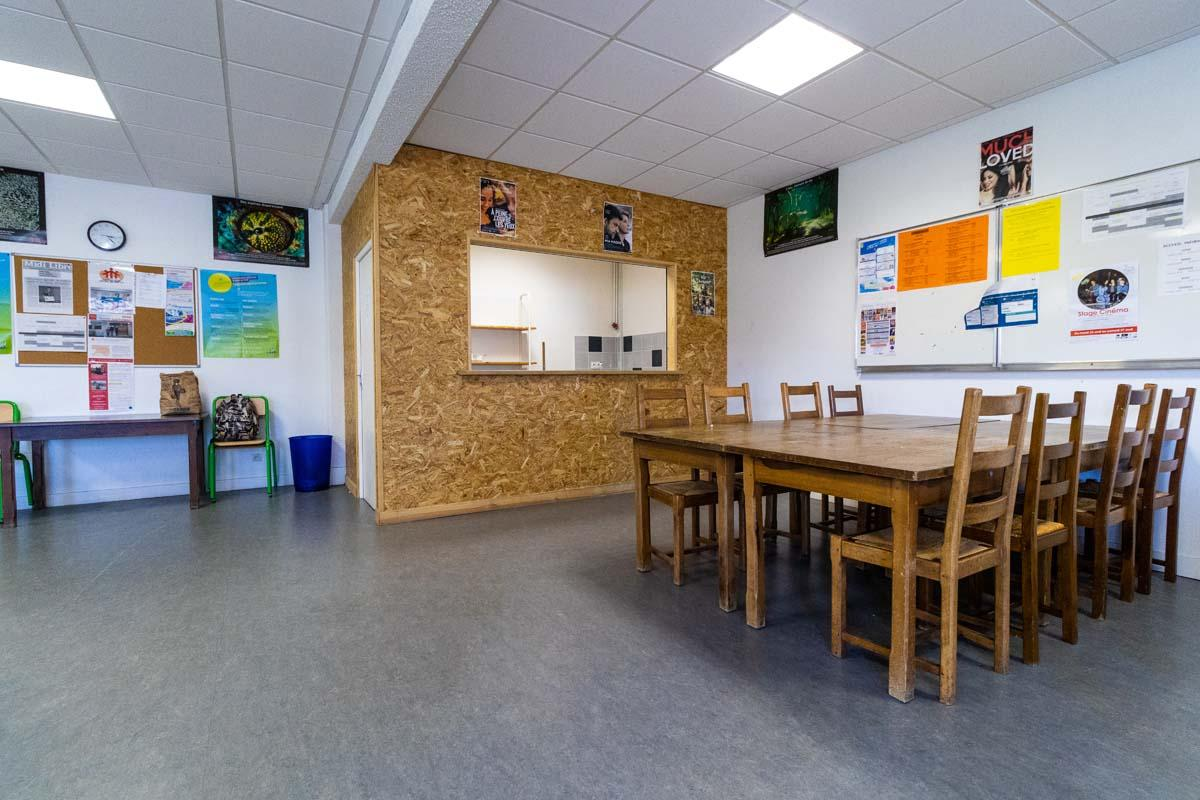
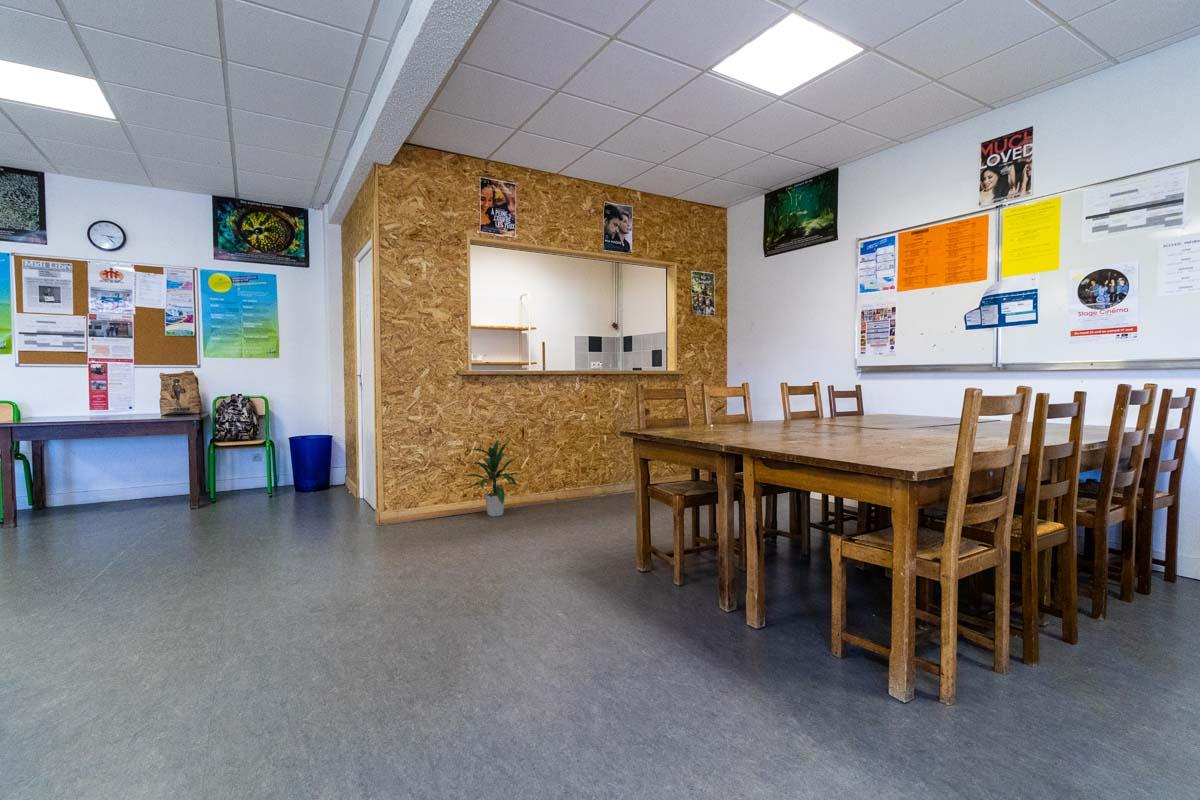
+ indoor plant [462,438,522,518]
